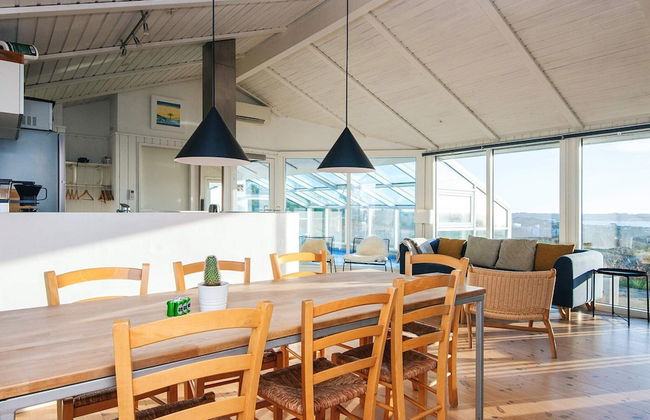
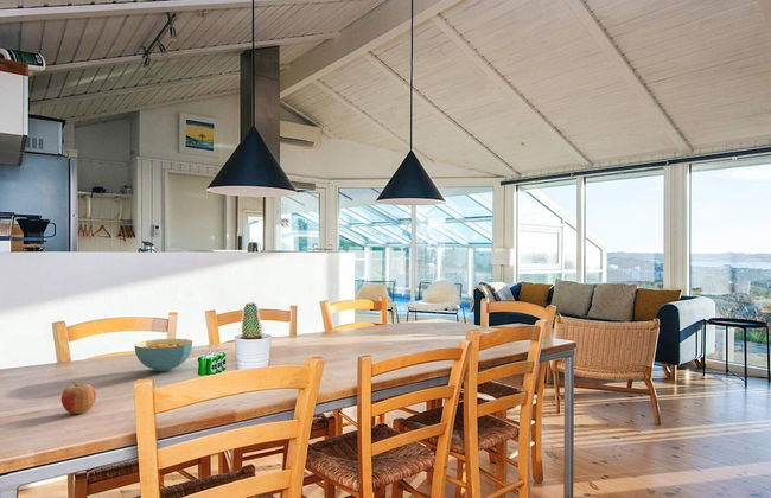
+ cereal bowl [134,338,193,372]
+ fruit [60,381,97,415]
